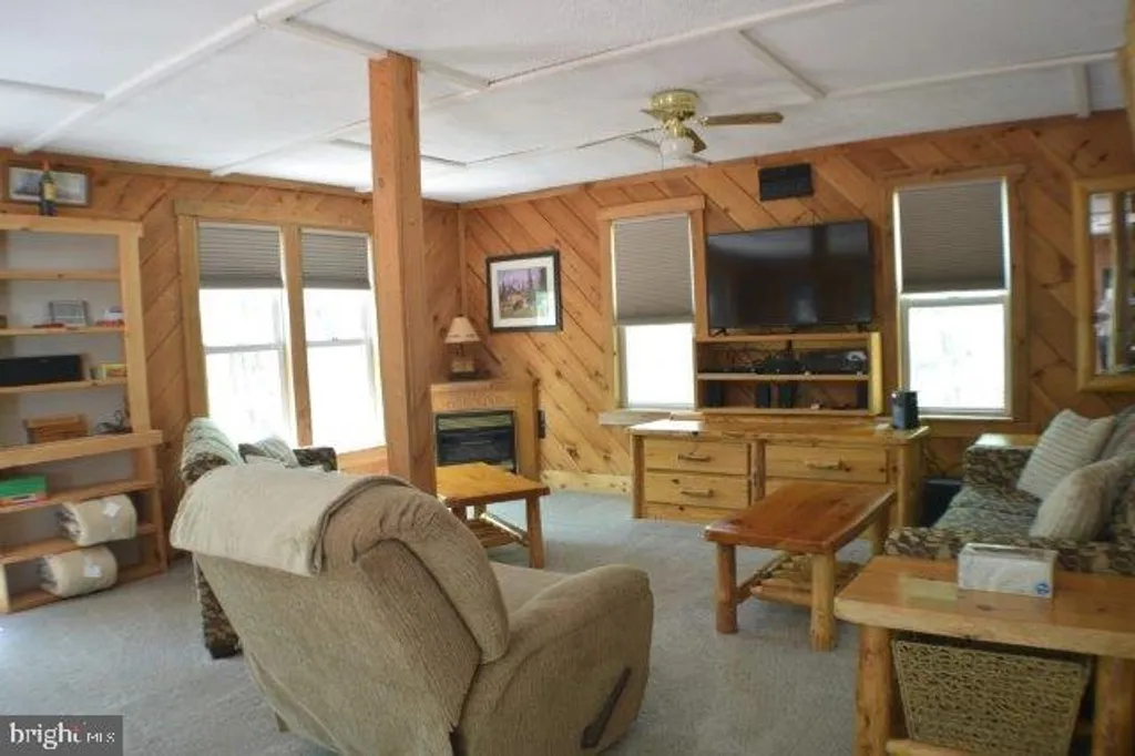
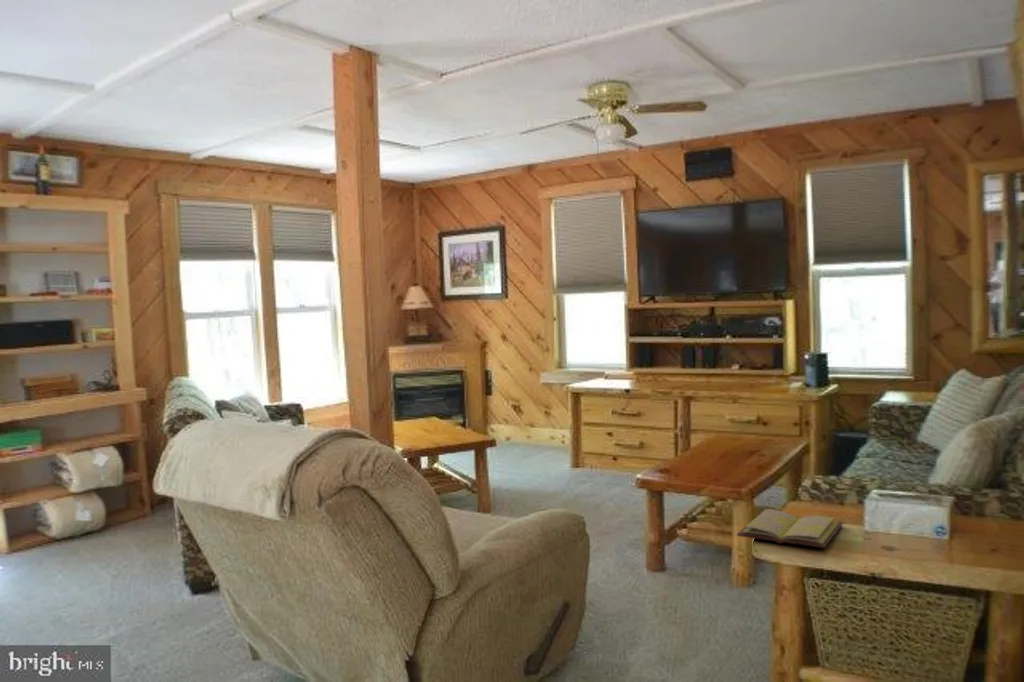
+ diary [736,508,844,549]
